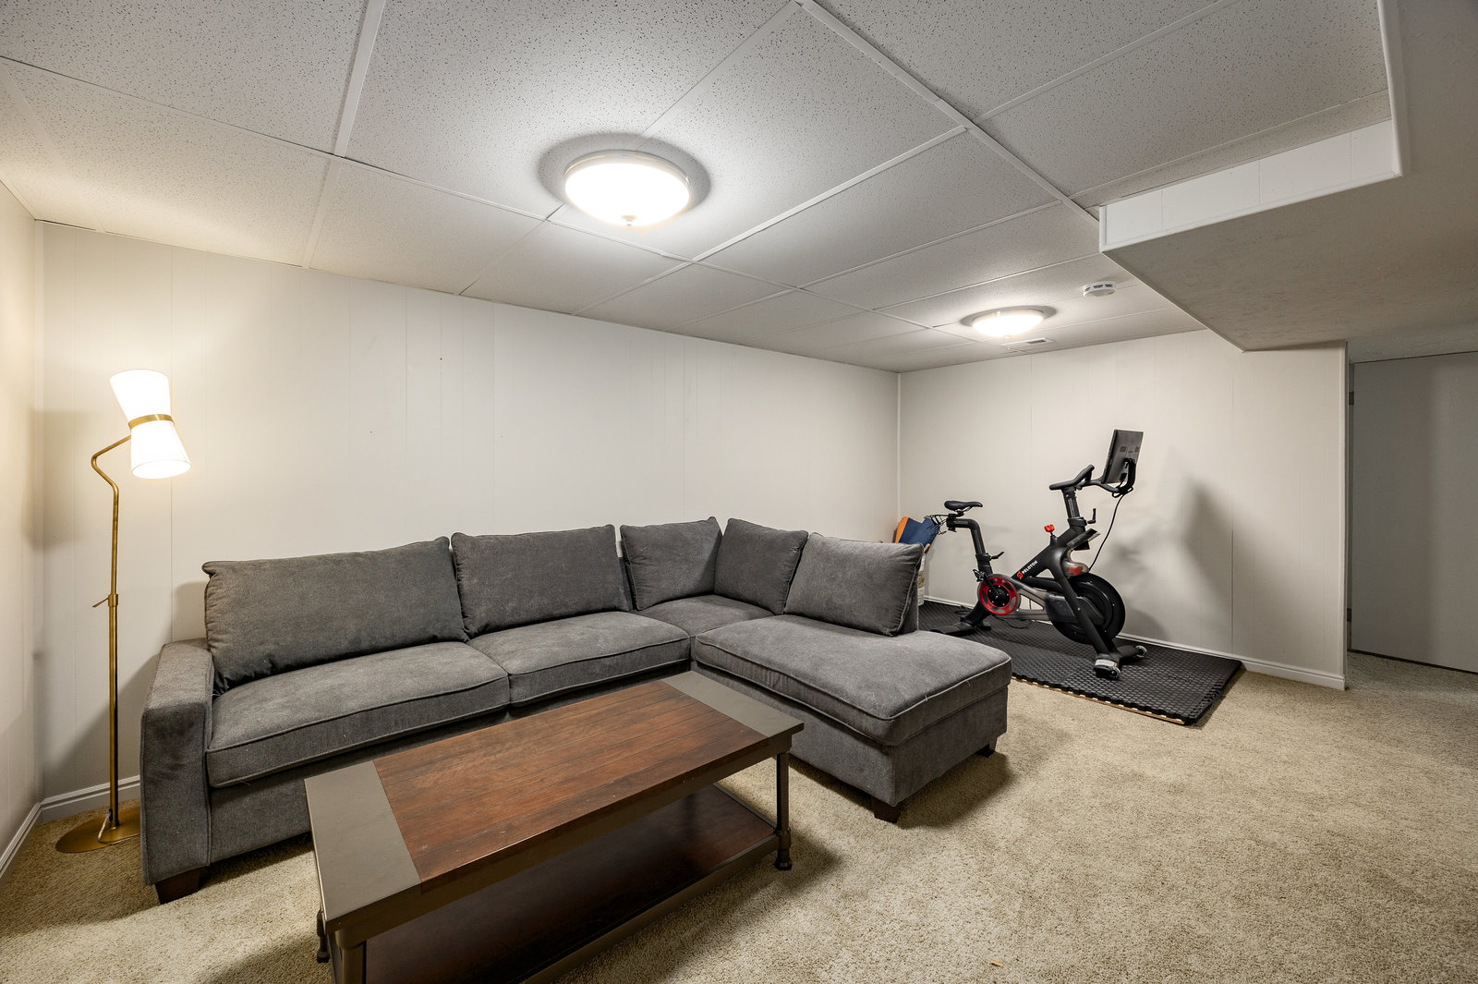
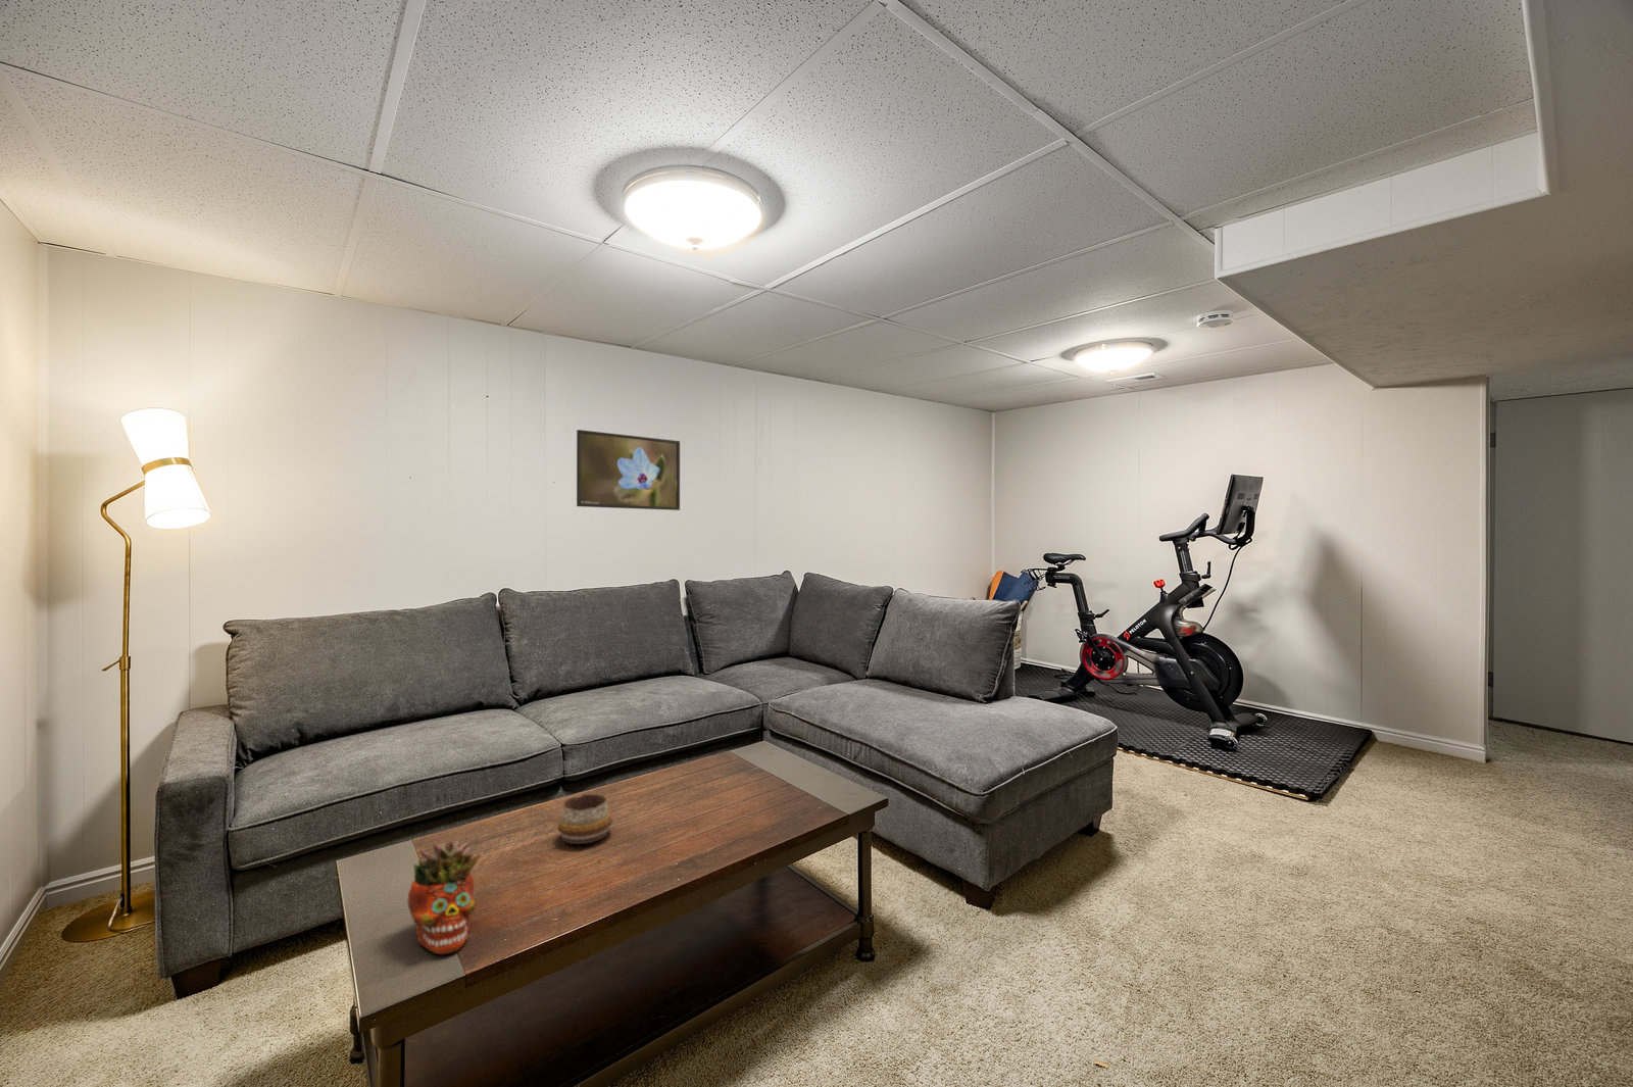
+ decorative bowl [556,793,614,846]
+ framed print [575,428,681,511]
+ succulent planter [406,840,482,955]
